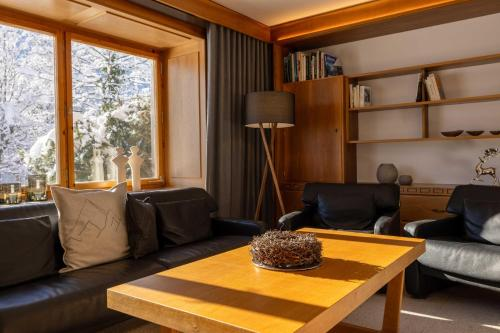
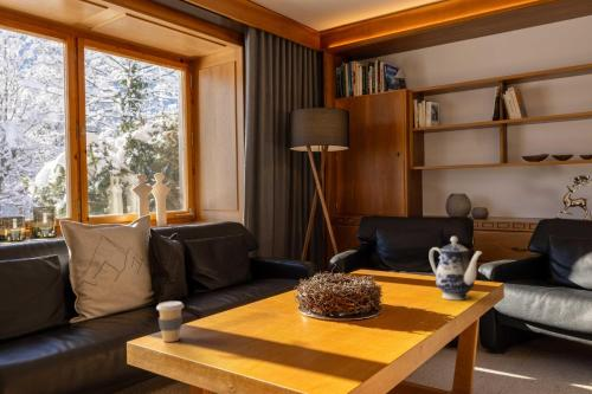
+ teapot [429,235,483,302]
+ coffee cup [155,301,185,343]
